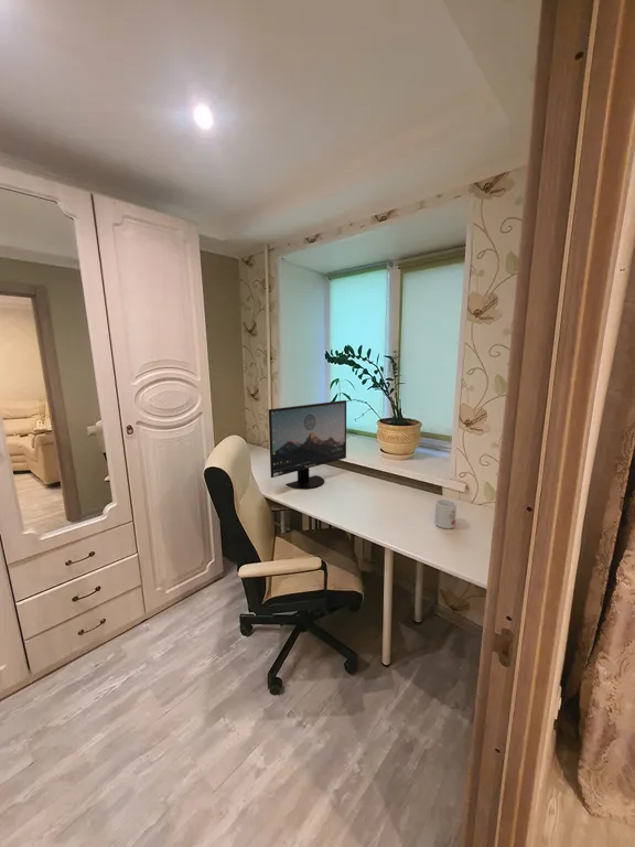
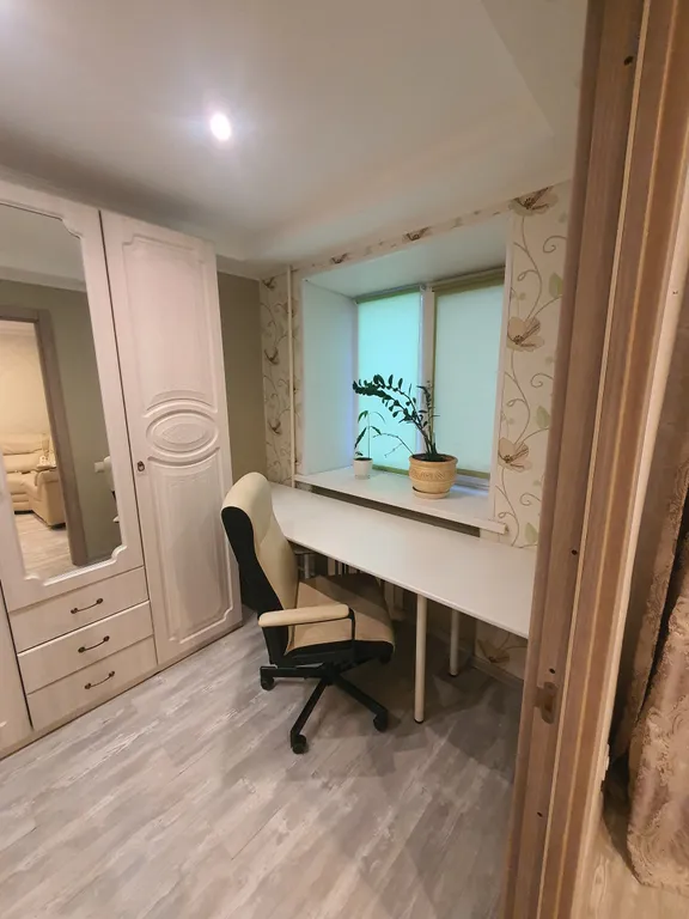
- monitor [268,399,347,490]
- mug [433,498,458,529]
